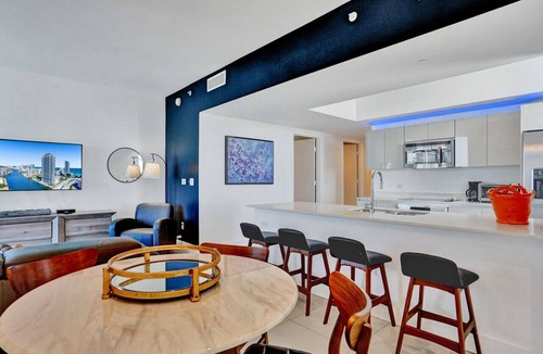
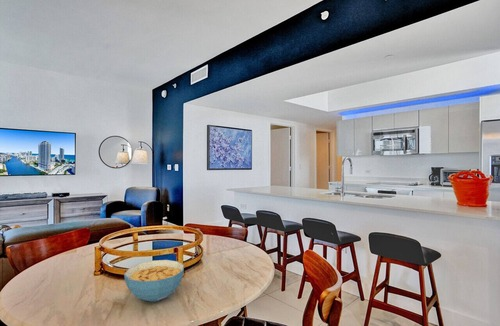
+ cereal bowl [123,259,185,303]
